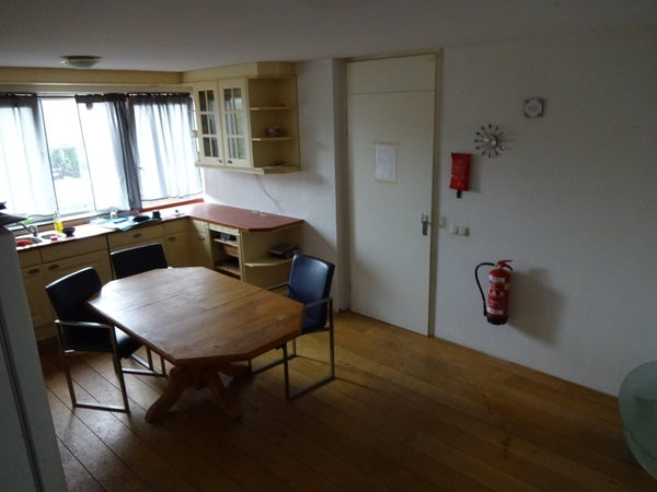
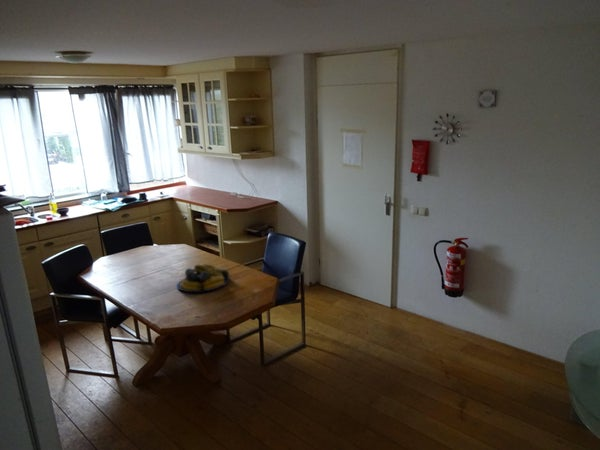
+ fruit bowl [176,263,231,293]
